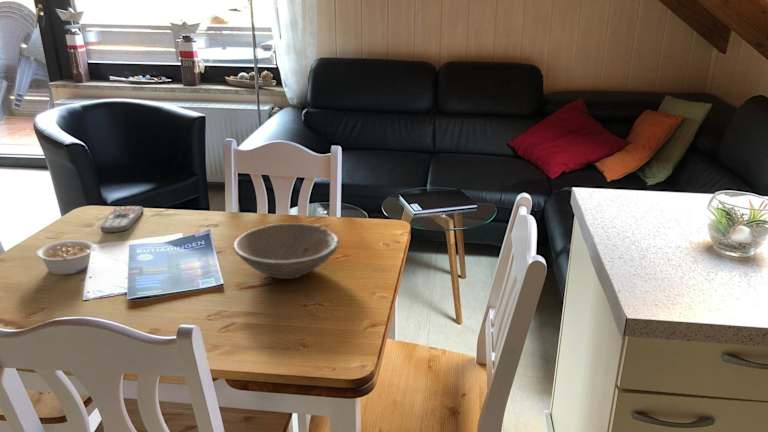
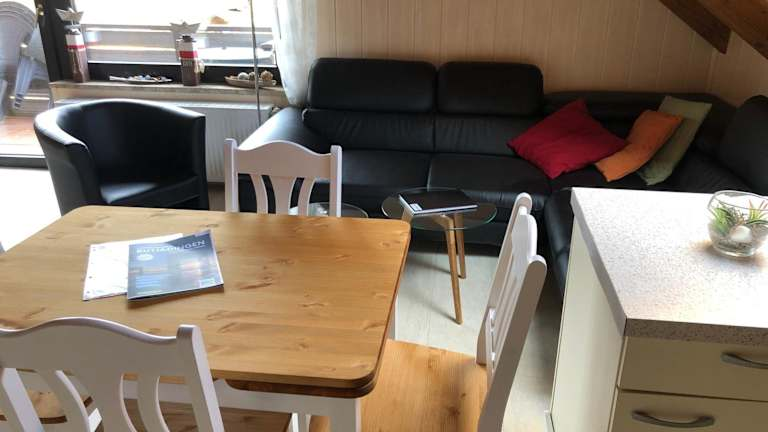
- remote control [100,205,145,235]
- bowl [232,222,340,280]
- legume [35,239,96,276]
